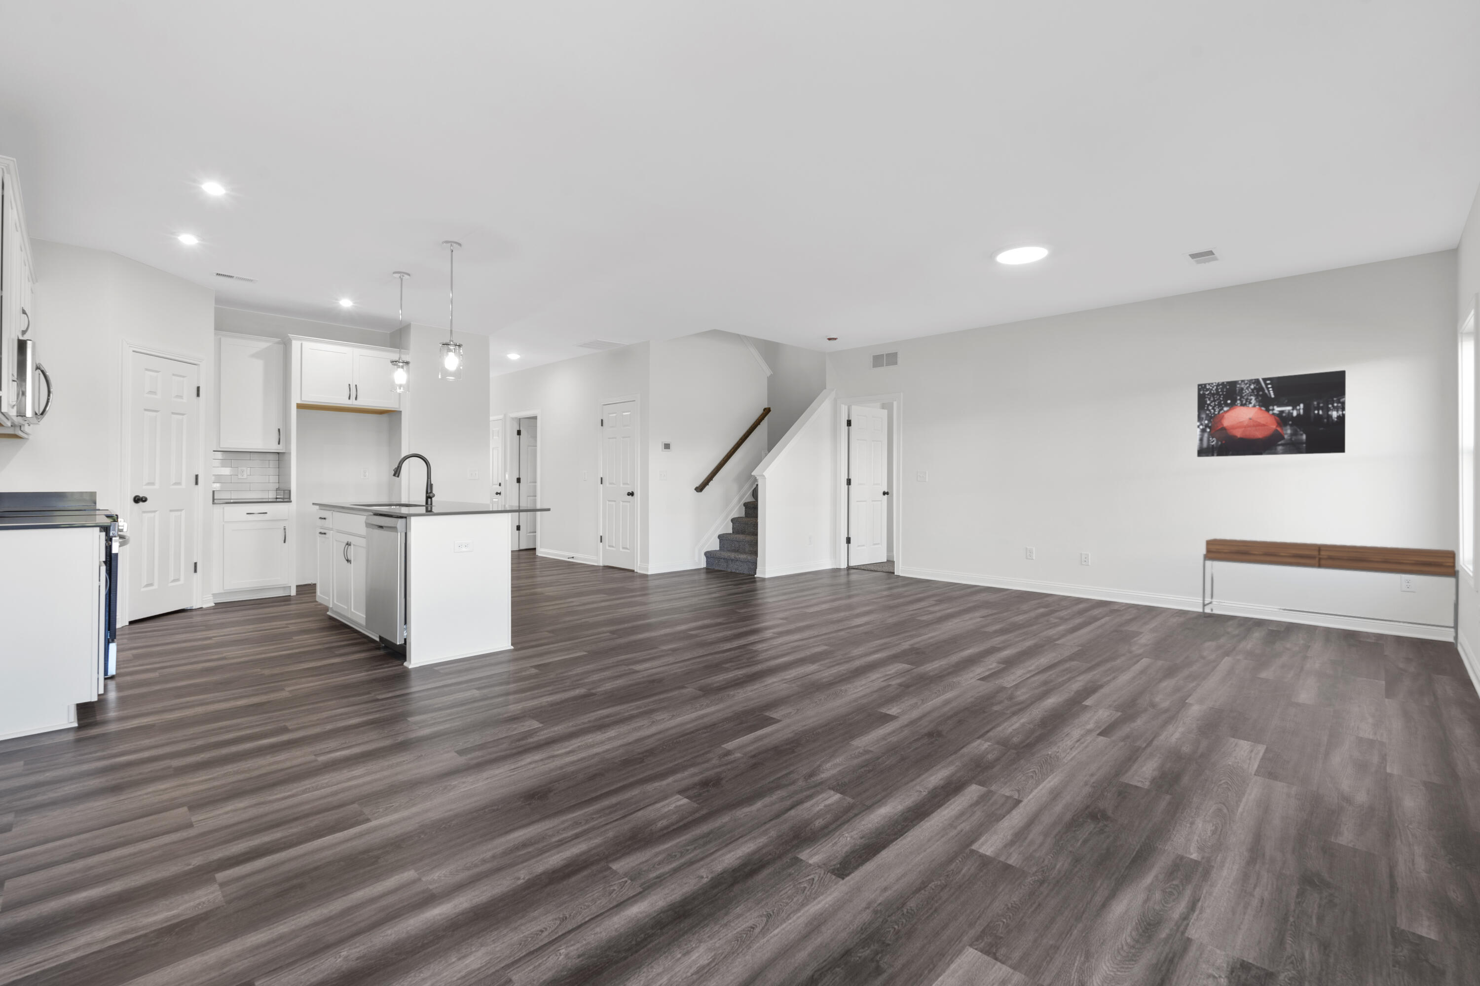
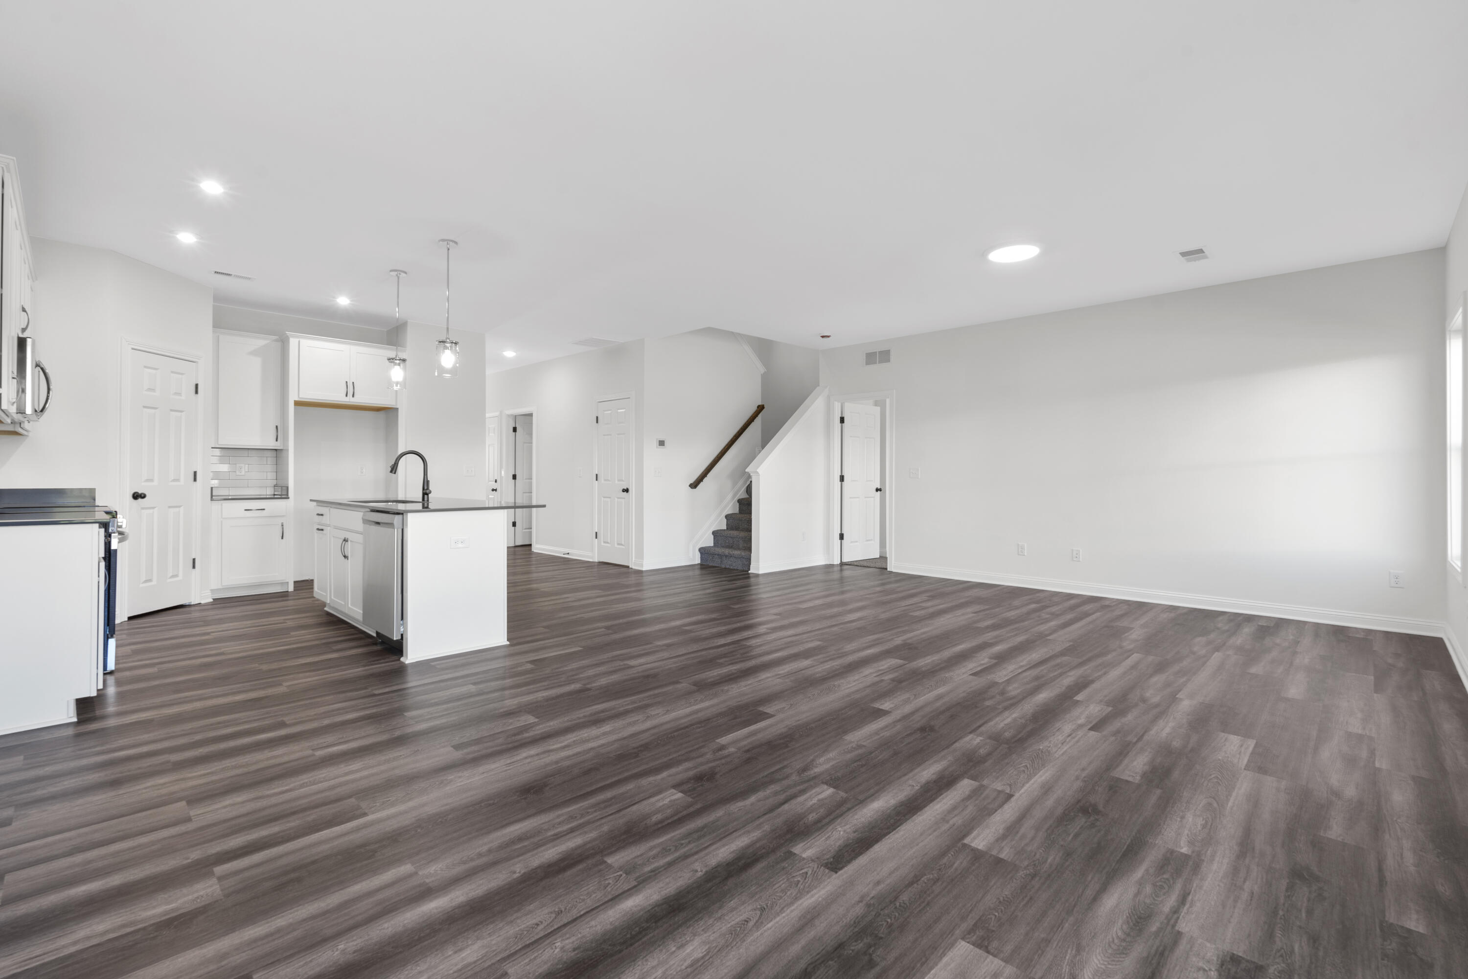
- console table [1201,538,1460,648]
- wall art [1197,370,1347,458]
